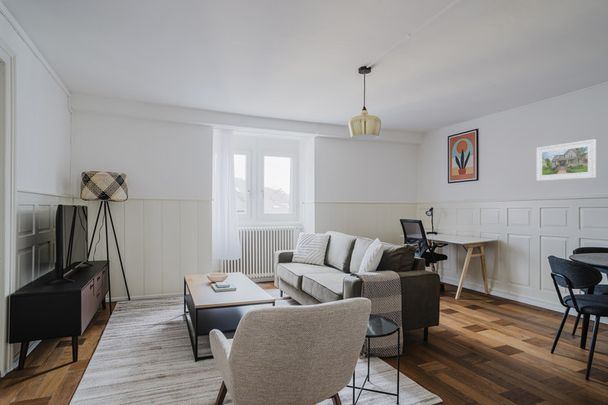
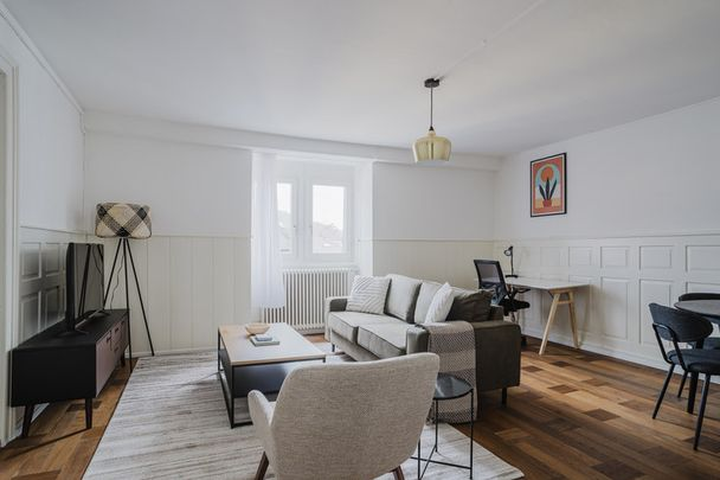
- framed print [535,138,597,182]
